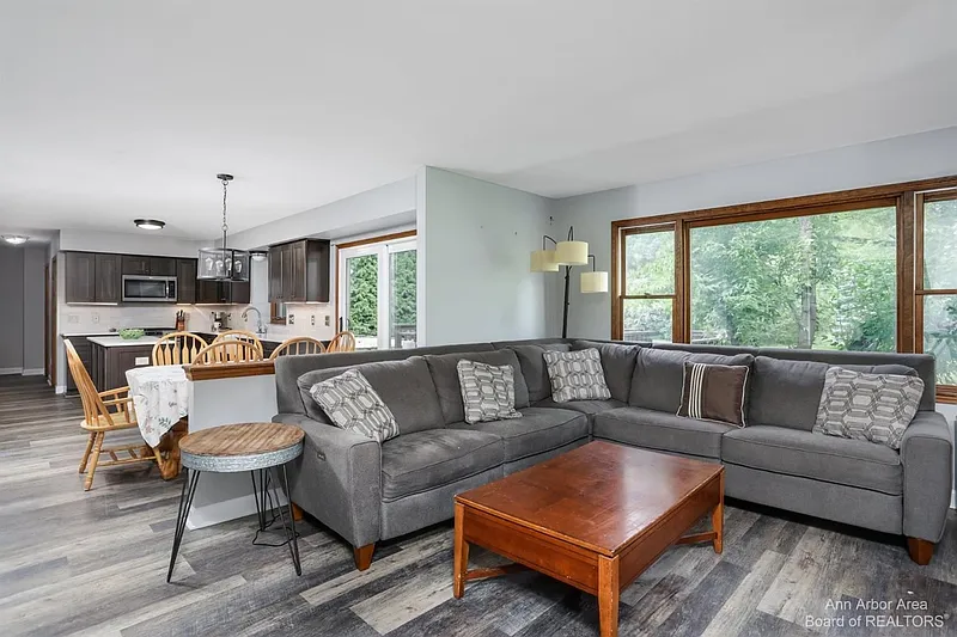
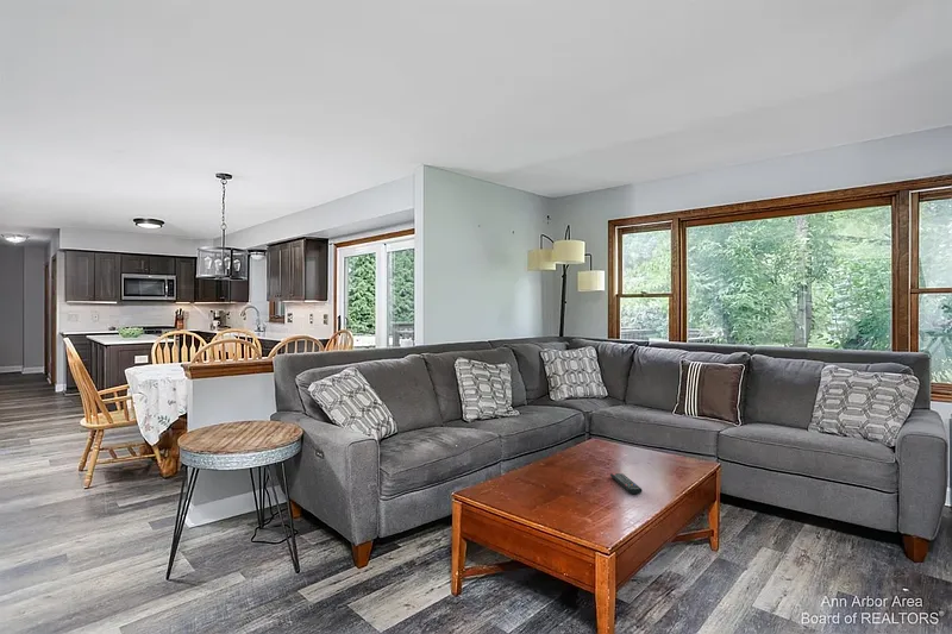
+ remote control [609,472,644,495]
